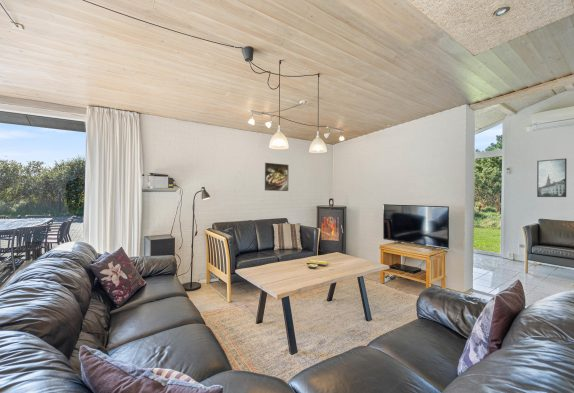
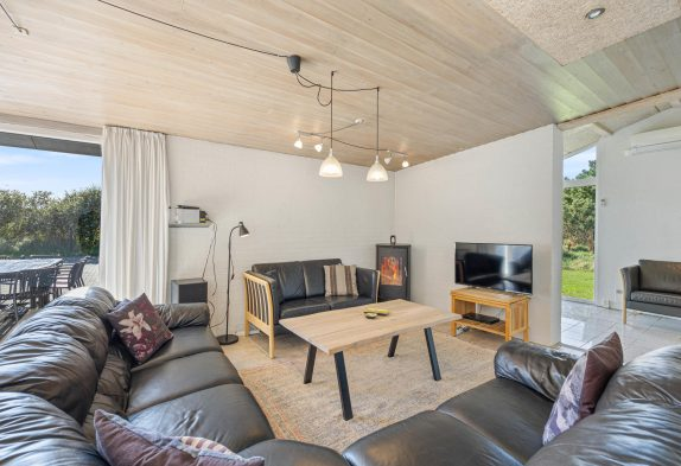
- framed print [264,162,289,192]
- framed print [536,158,568,198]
